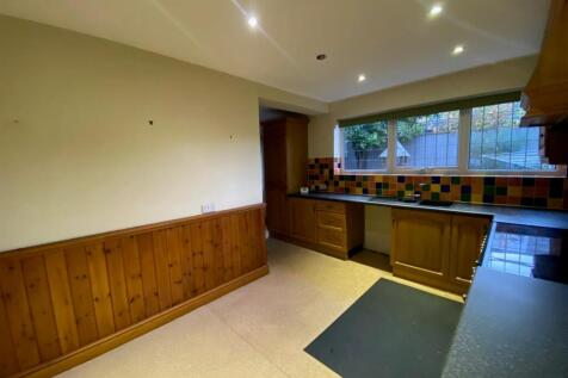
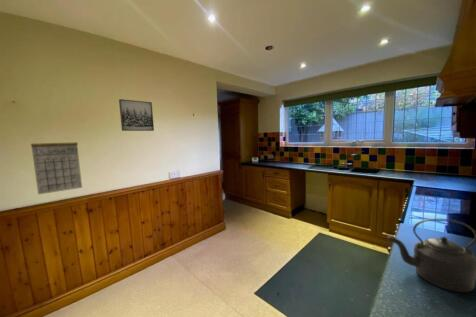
+ calendar [30,132,83,195]
+ kettle [386,218,476,293]
+ wall art [118,98,155,132]
